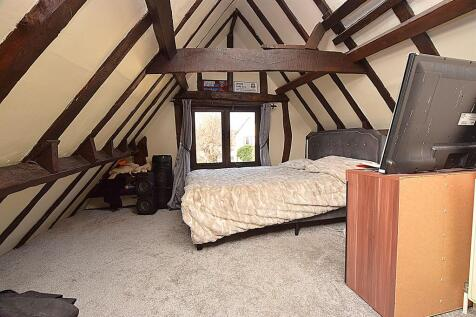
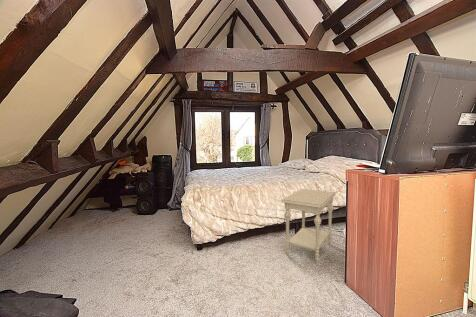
+ side table [281,188,336,264]
